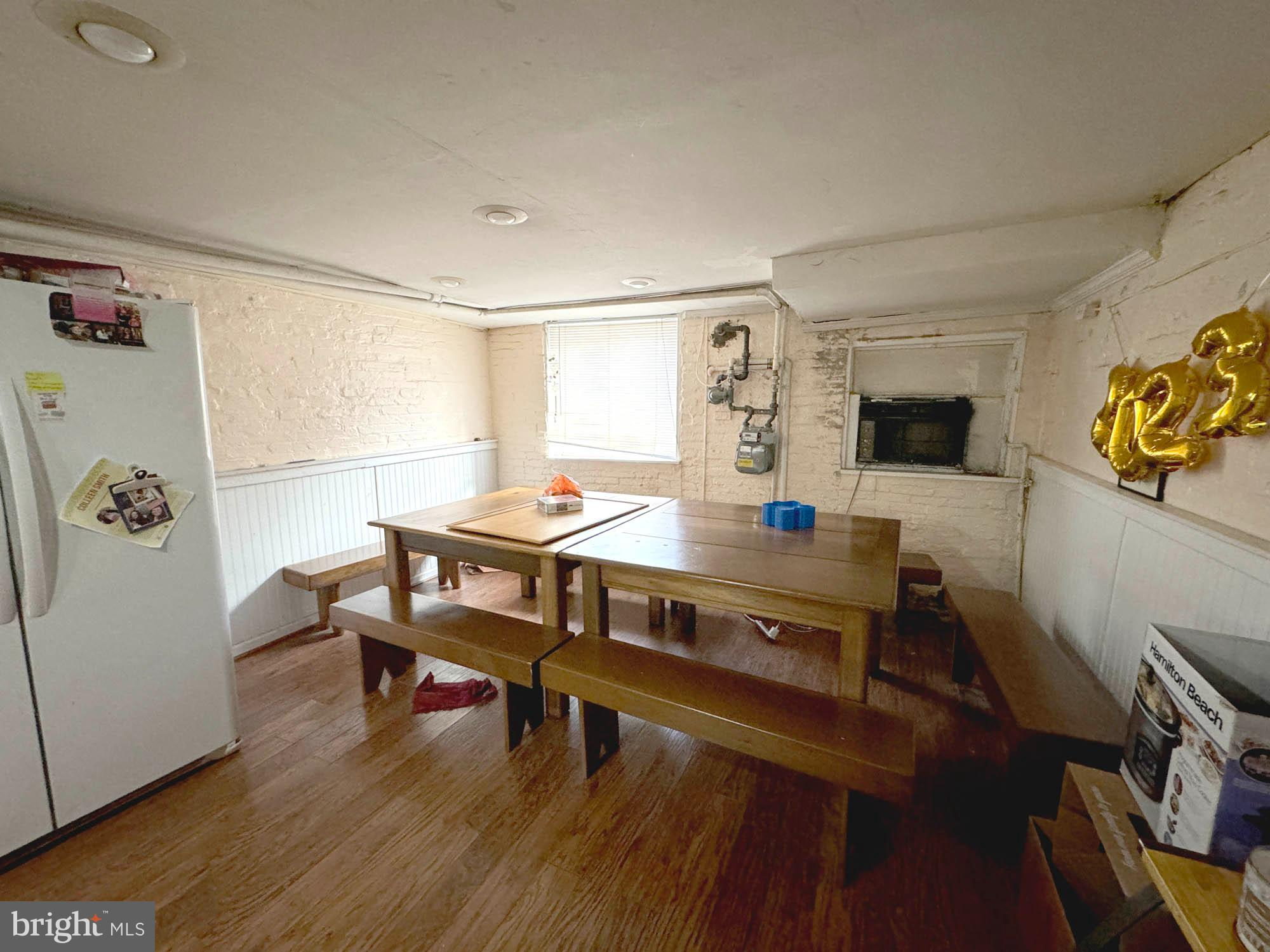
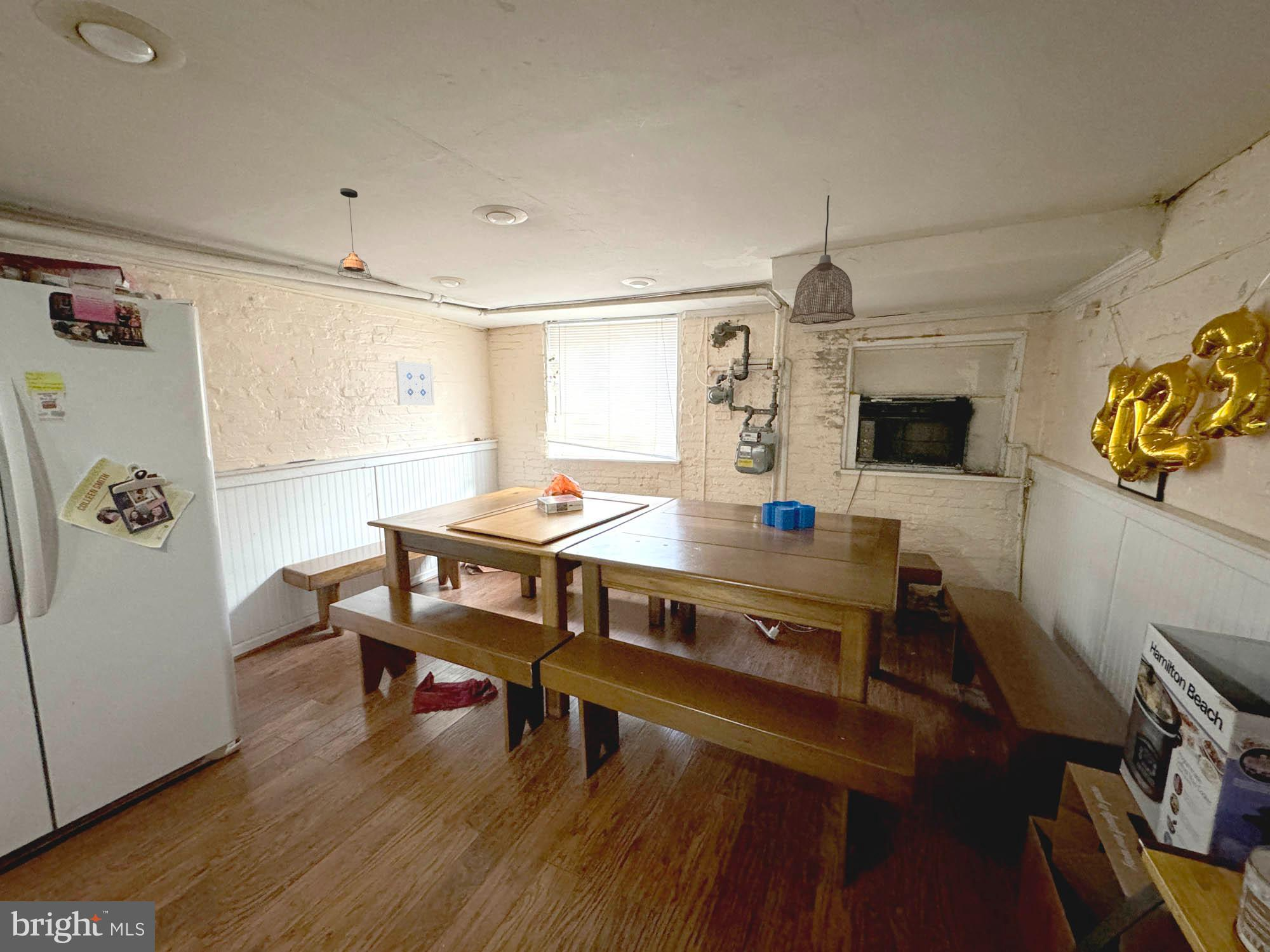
+ wall art [395,360,436,406]
+ pendant lamp [789,195,856,326]
+ pendant light [337,187,372,280]
